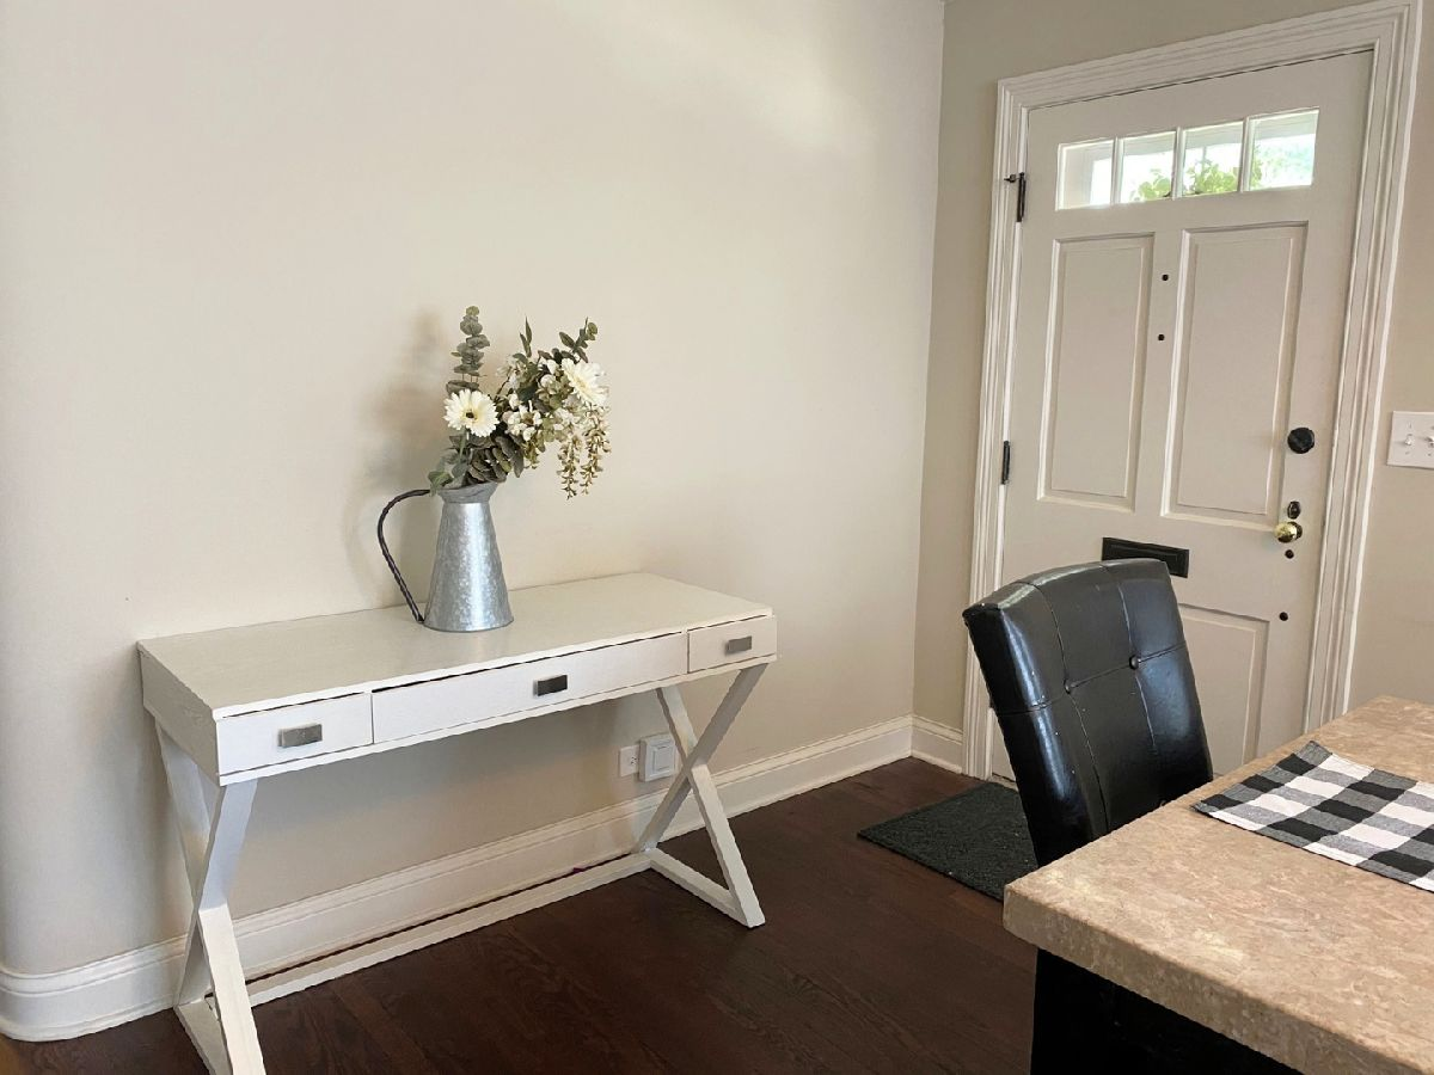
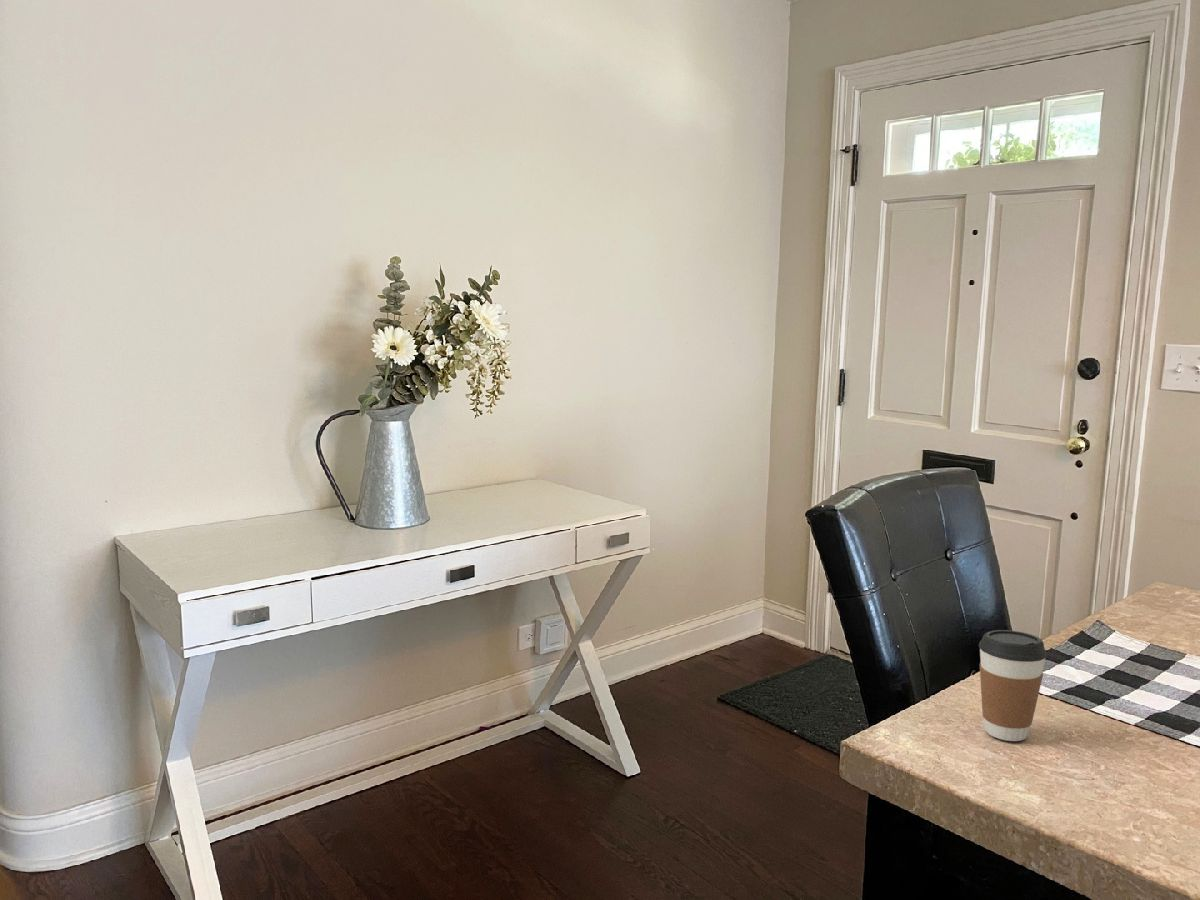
+ coffee cup [978,629,1048,742]
